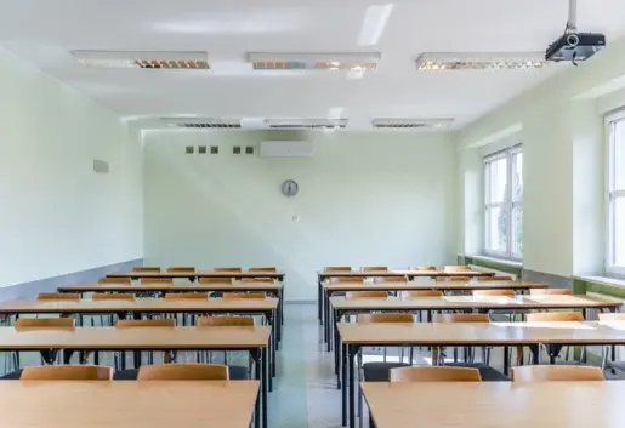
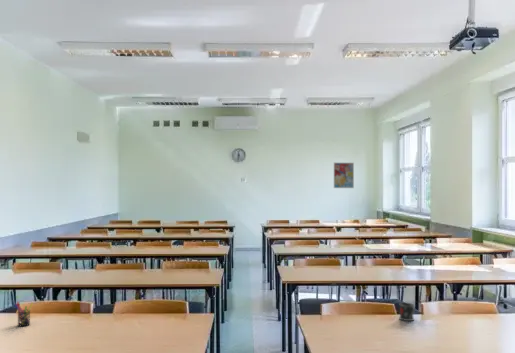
+ wall art [333,162,355,189]
+ mug [398,302,416,322]
+ pen holder [14,301,34,327]
